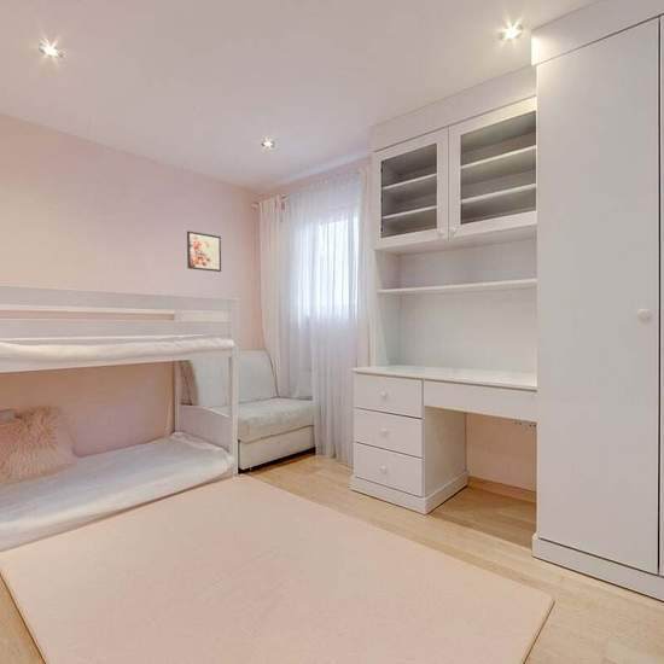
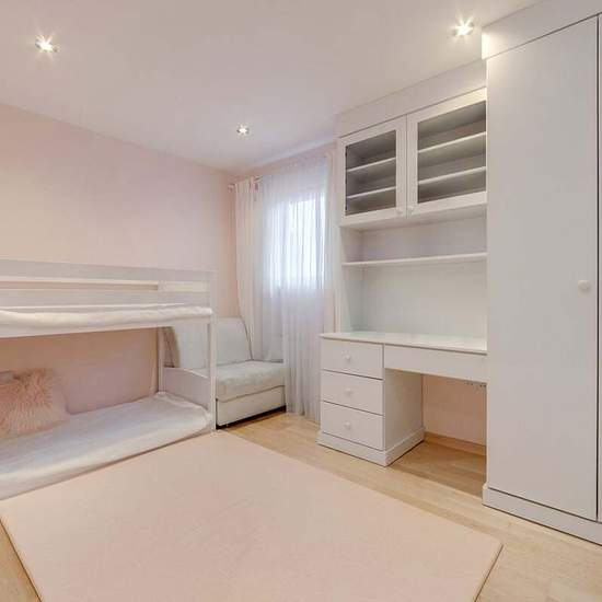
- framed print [186,231,222,273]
